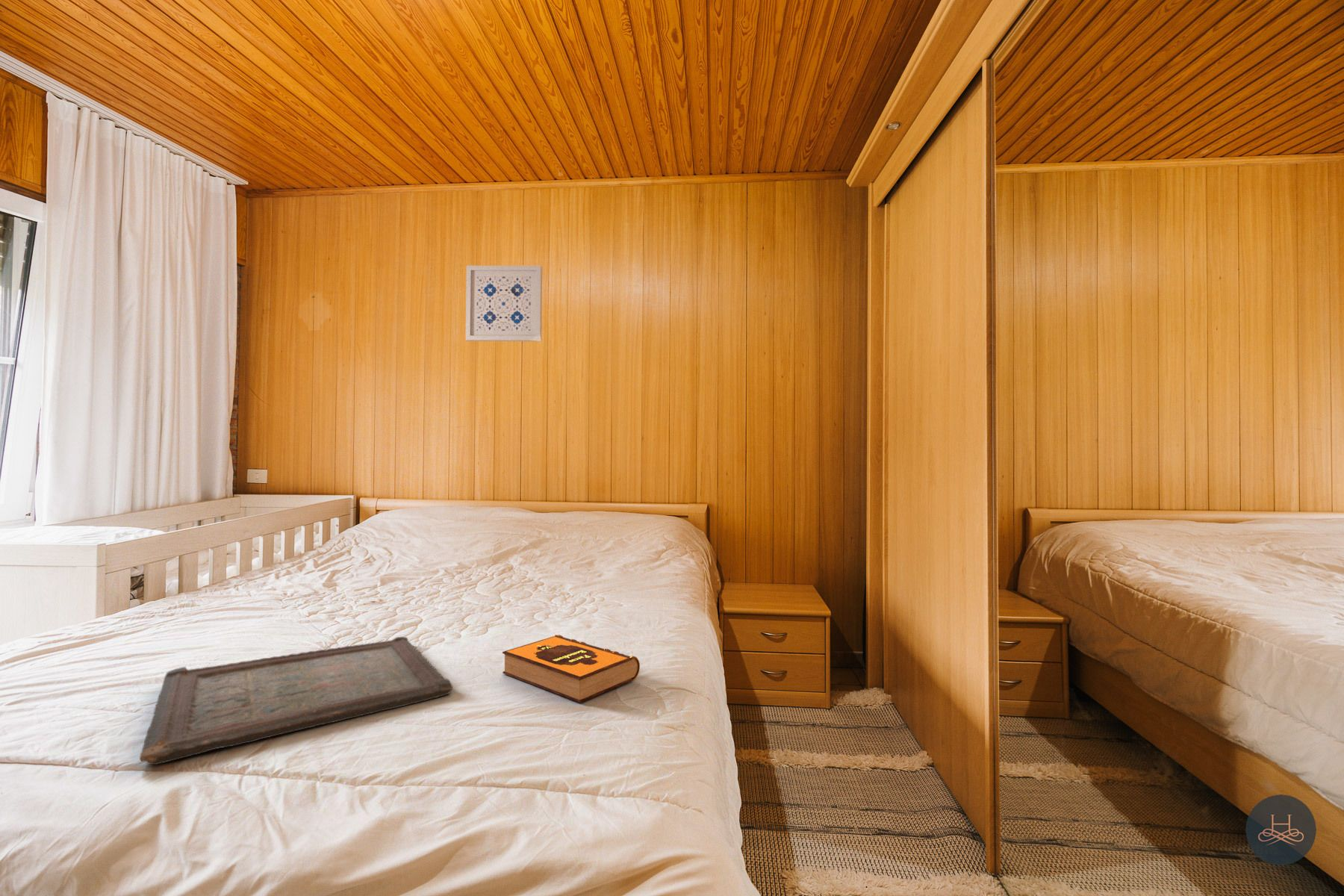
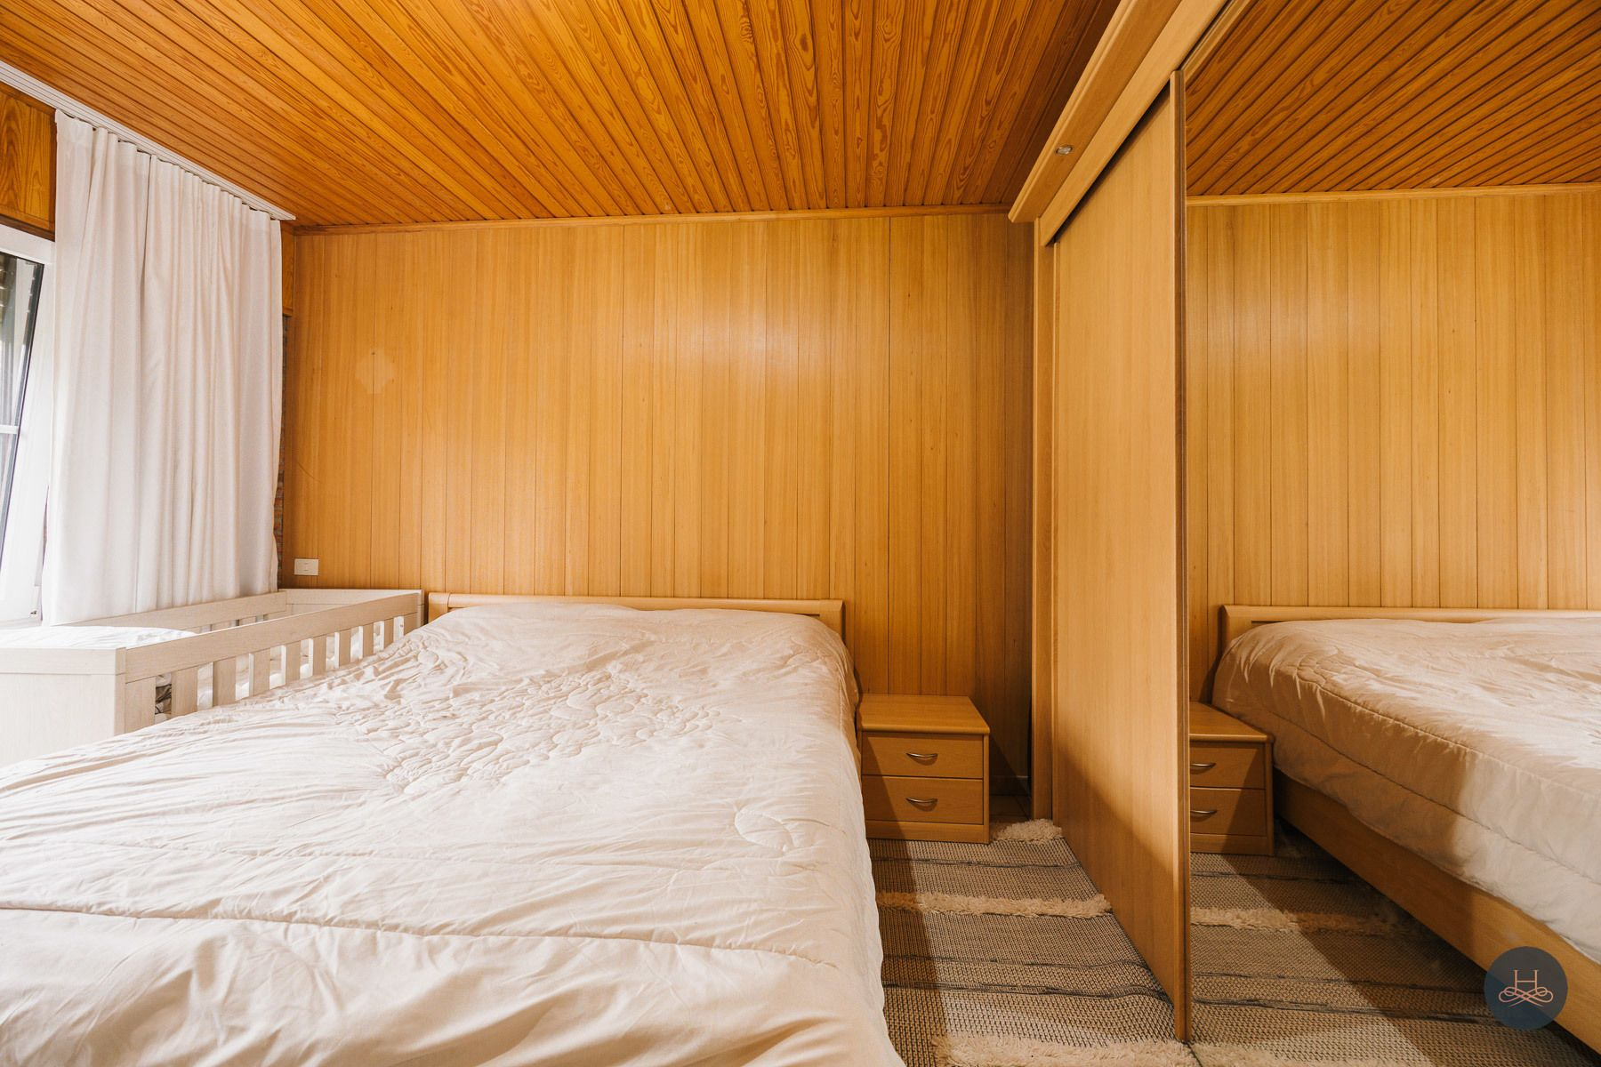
- serving tray [139,636,453,765]
- wall art [465,265,543,342]
- hardback book [502,634,641,703]
